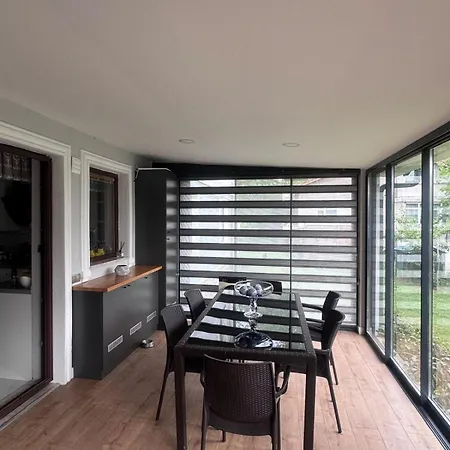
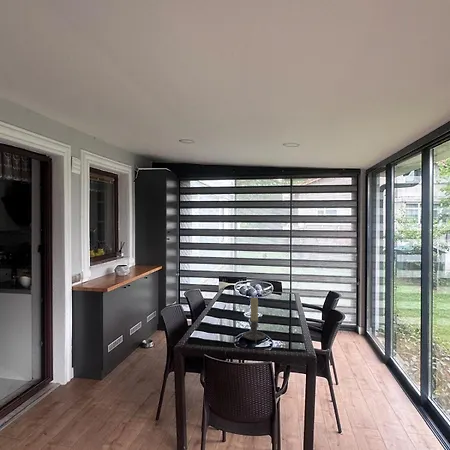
+ candle holder [242,297,266,343]
